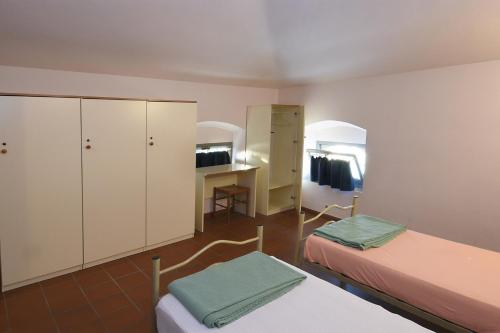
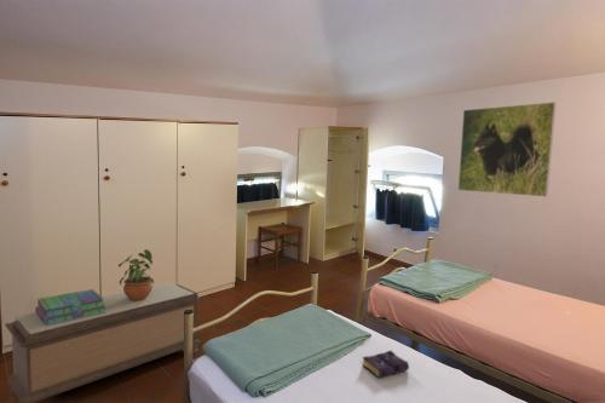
+ book [362,350,410,379]
+ bench [4,282,202,403]
+ stack of books [34,288,106,326]
+ potted plant [117,248,155,301]
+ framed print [457,100,557,198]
